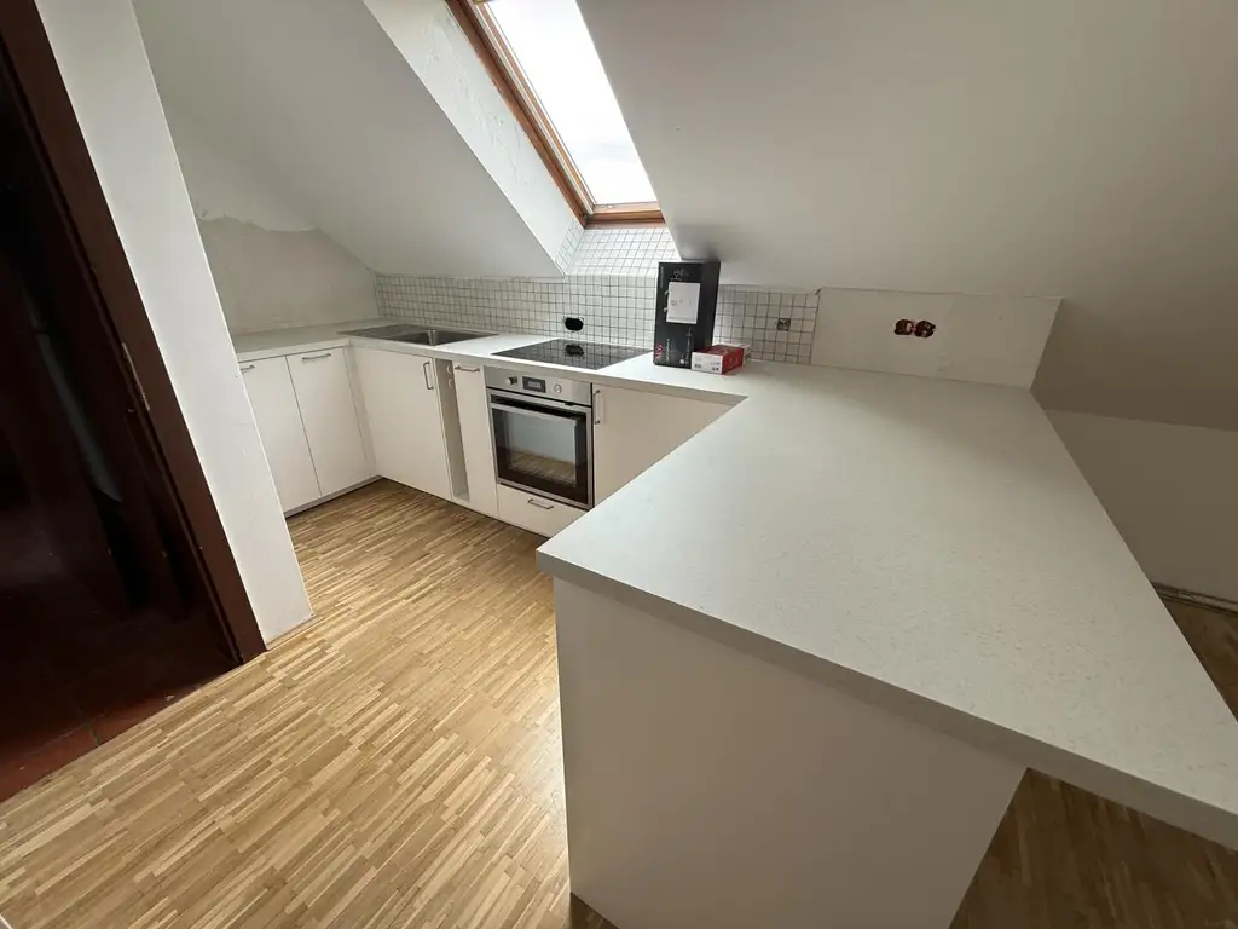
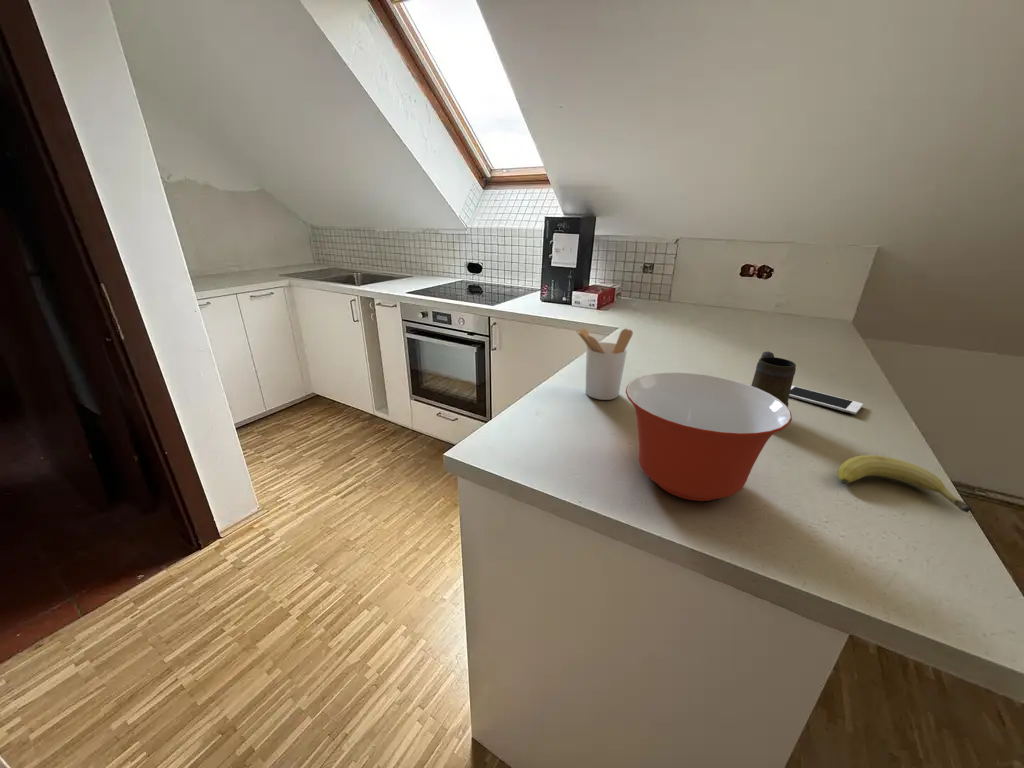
+ mug [750,350,797,408]
+ mixing bowl [625,371,793,502]
+ fruit [836,454,973,514]
+ utensil holder [575,328,634,401]
+ cell phone [789,385,864,415]
